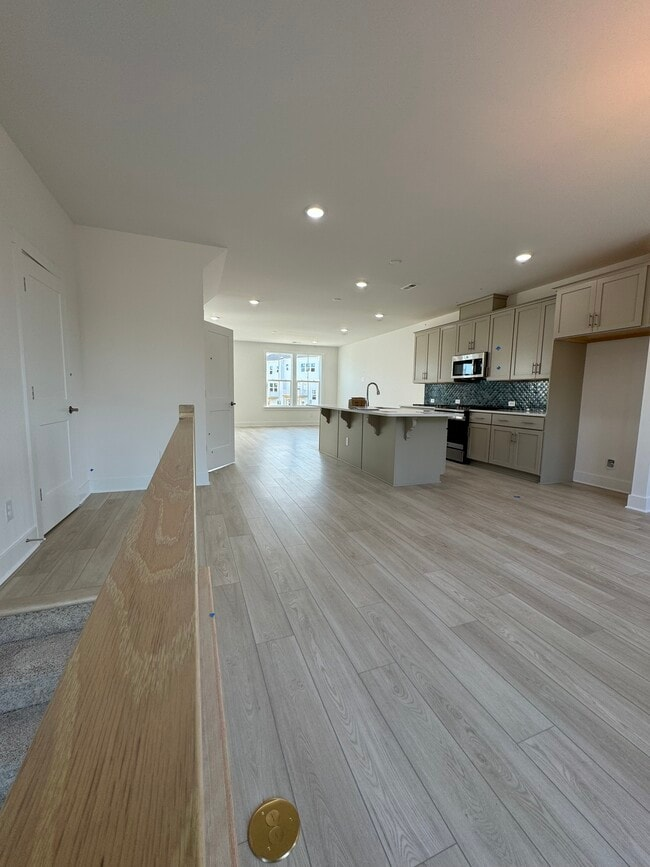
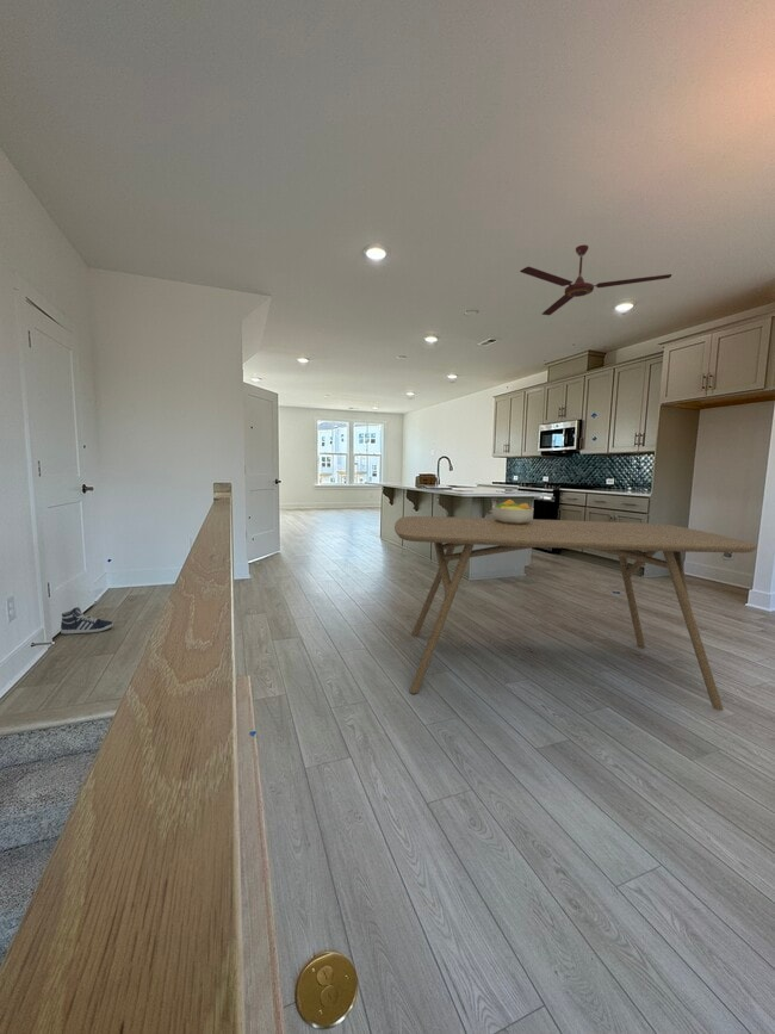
+ fruit bowl [491,499,534,525]
+ sneaker [60,606,114,636]
+ ceiling fan [519,243,672,316]
+ dining table [393,515,758,712]
